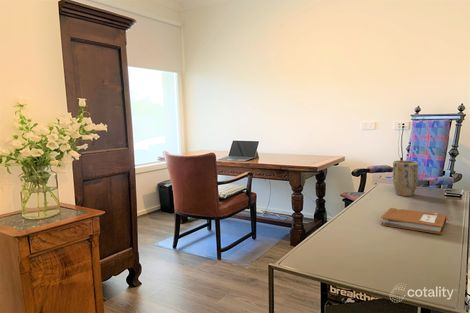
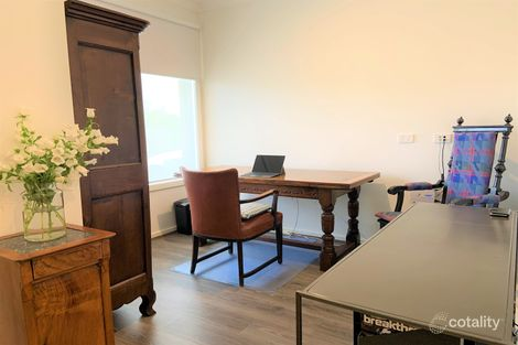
- plant pot [392,159,419,197]
- notebook [380,207,450,235]
